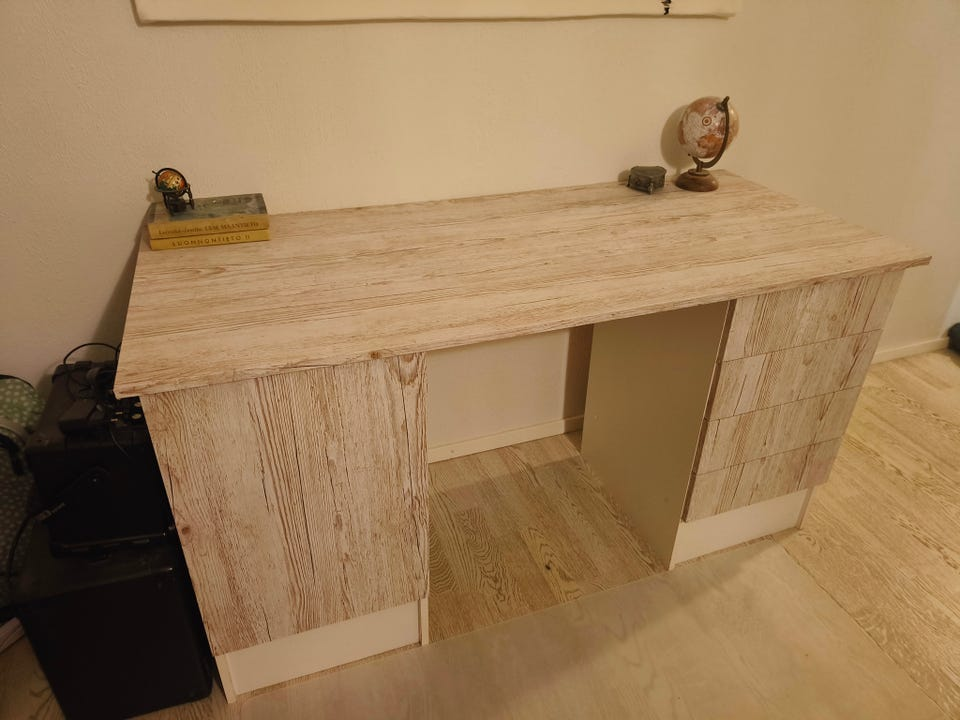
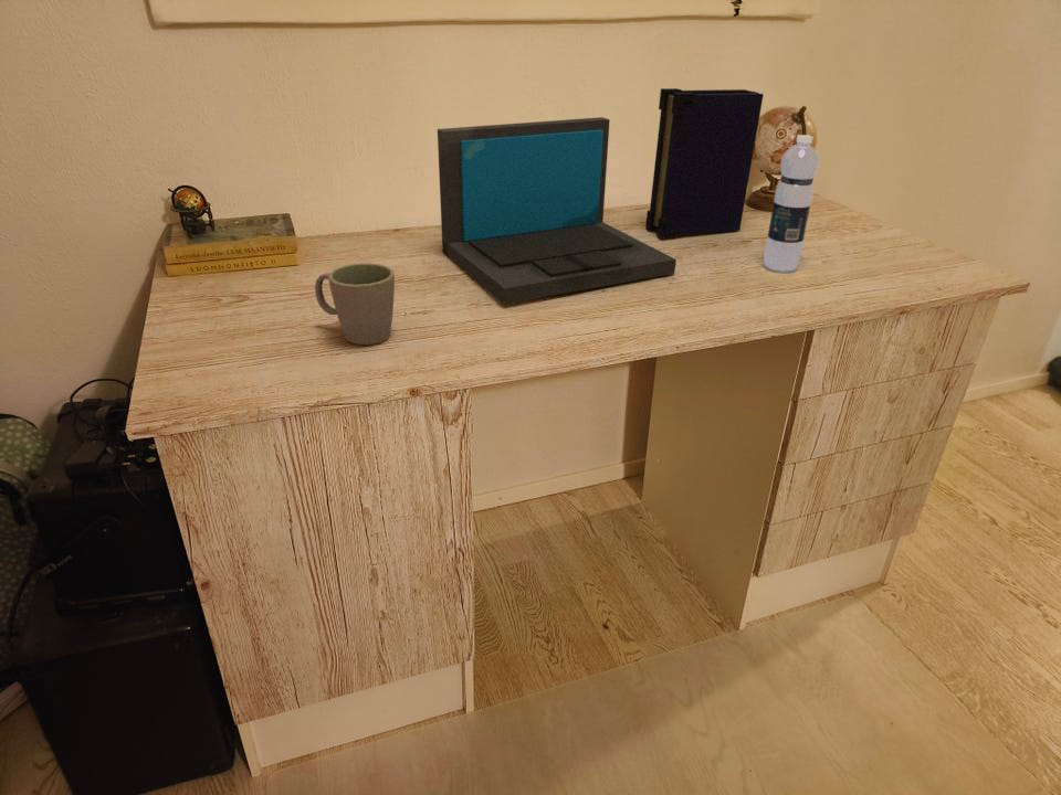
+ mug [314,262,396,346]
+ book [644,87,765,240]
+ water bottle [763,134,821,272]
+ laptop [437,116,677,305]
